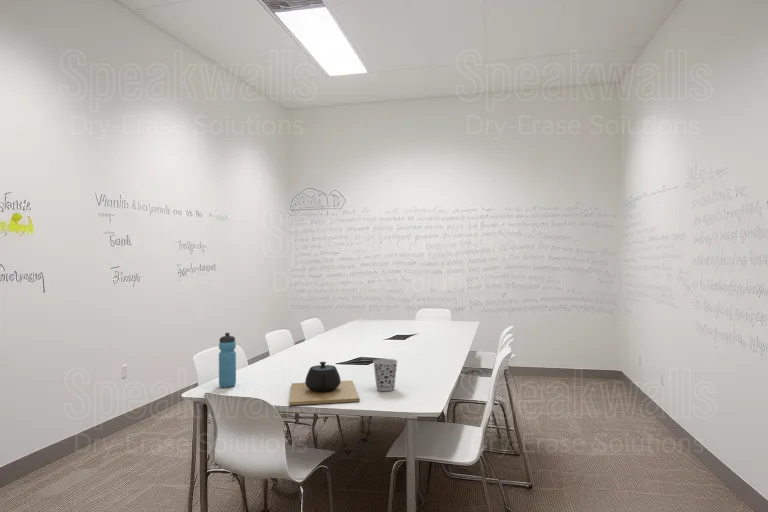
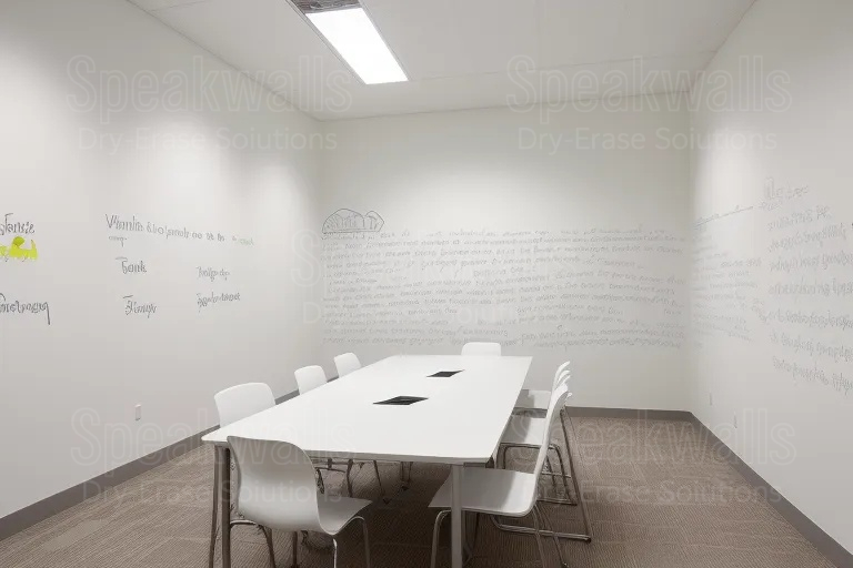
- cup [372,358,399,392]
- water bottle [218,332,237,389]
- teapot [288,361,361,406]
